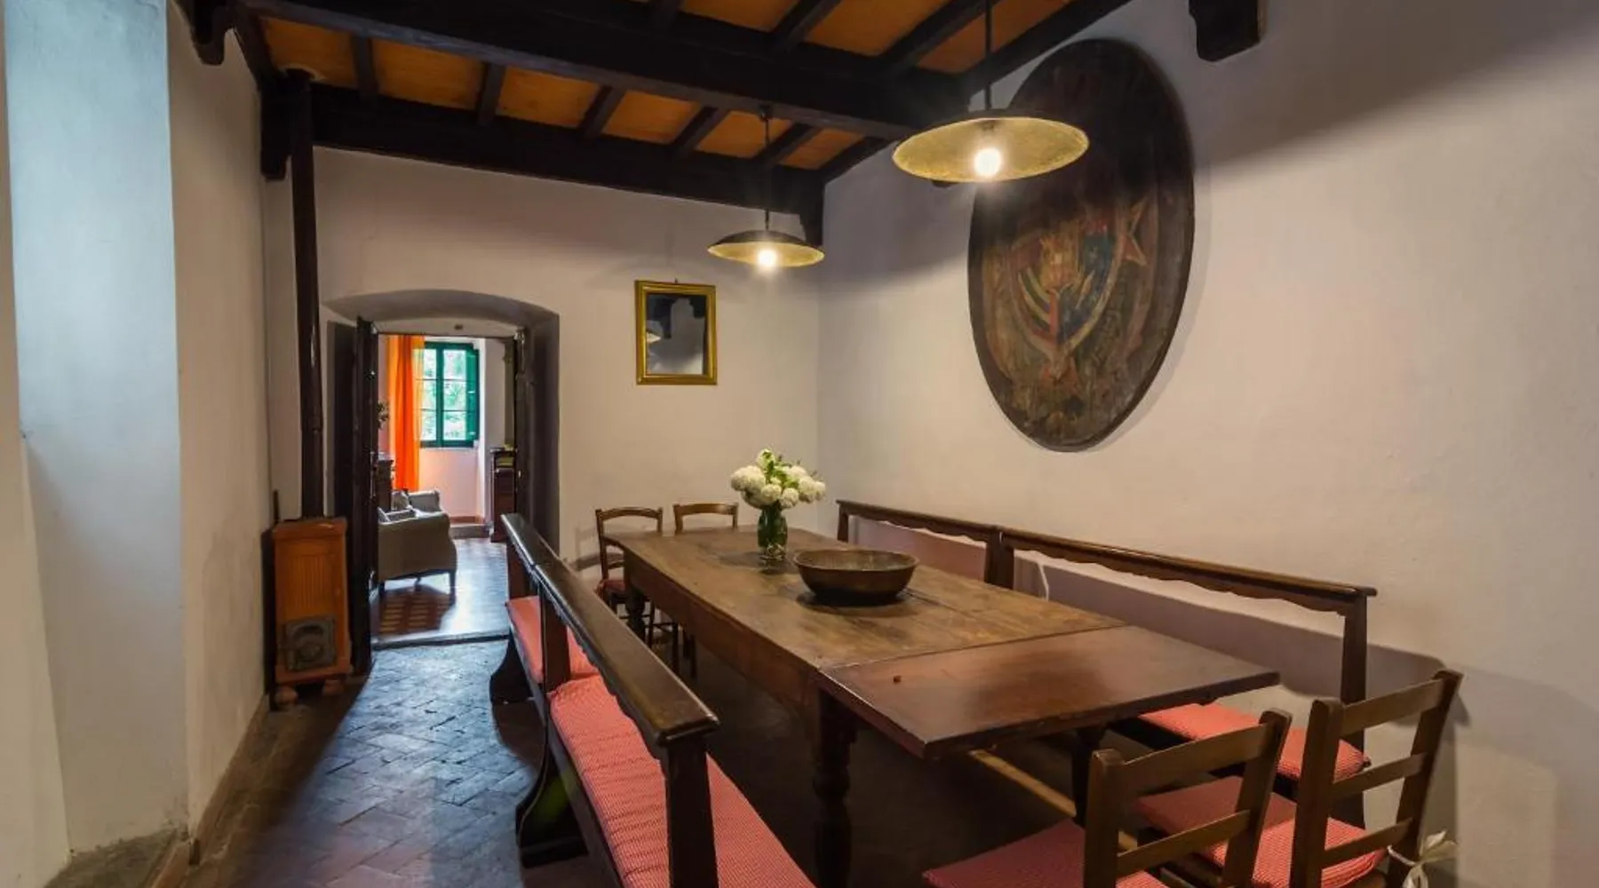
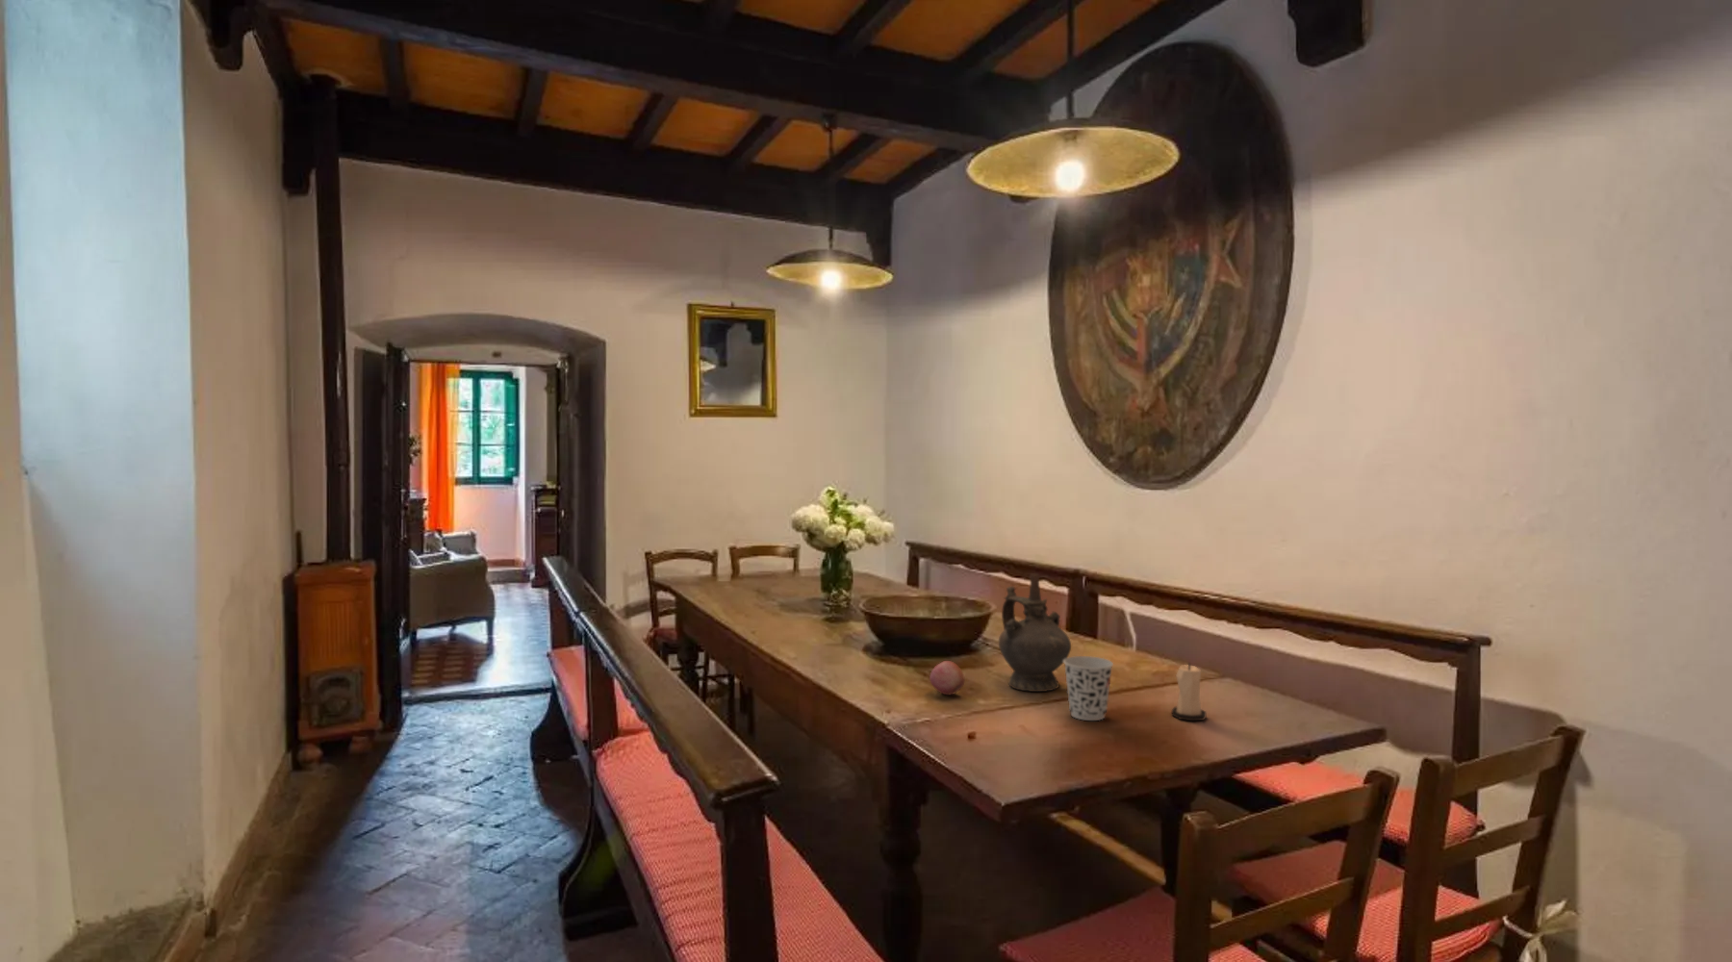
+ fruit [929,660,966,695]
+ candle [1170,662,1207,722]
+ cup [1064,655,1115,722]
+ ceremonial vessel [997,572,1072,693]
